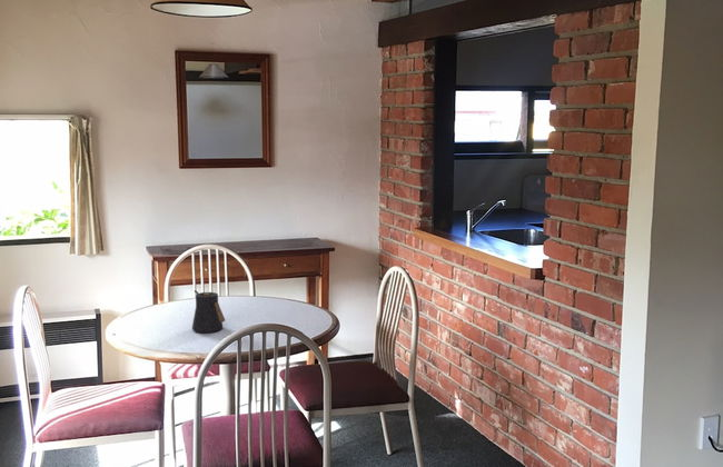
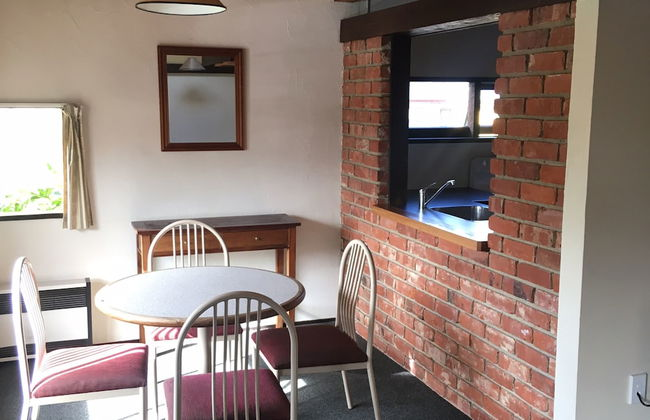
- kettle [191,289,226,334]
